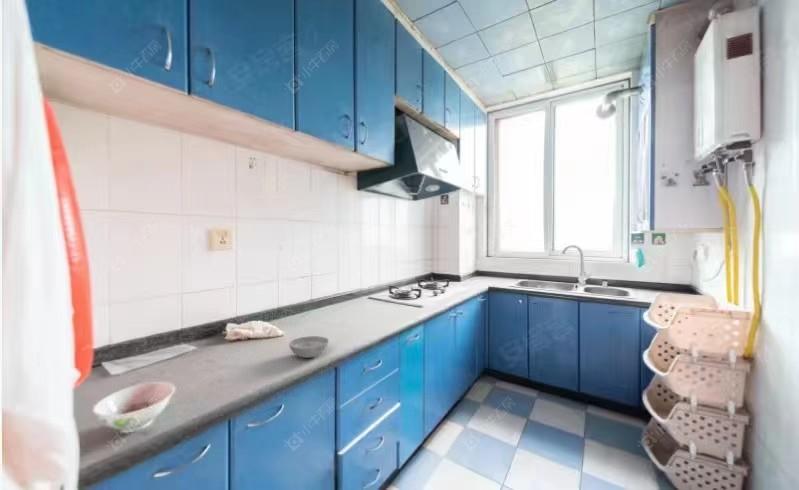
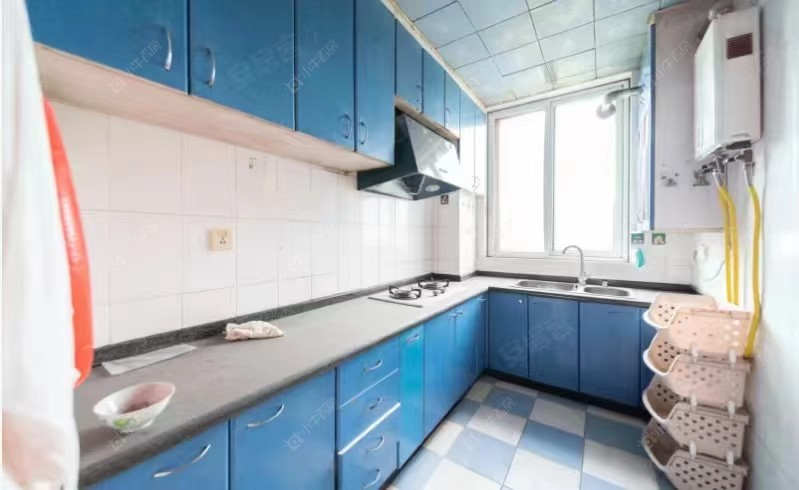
- bowl [288,335,330,359]
